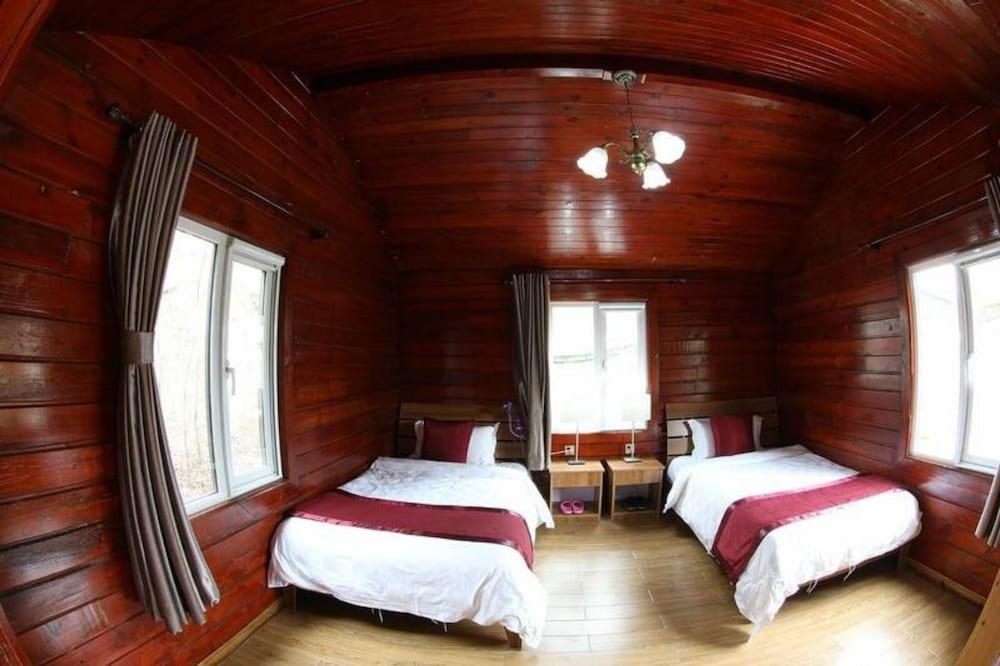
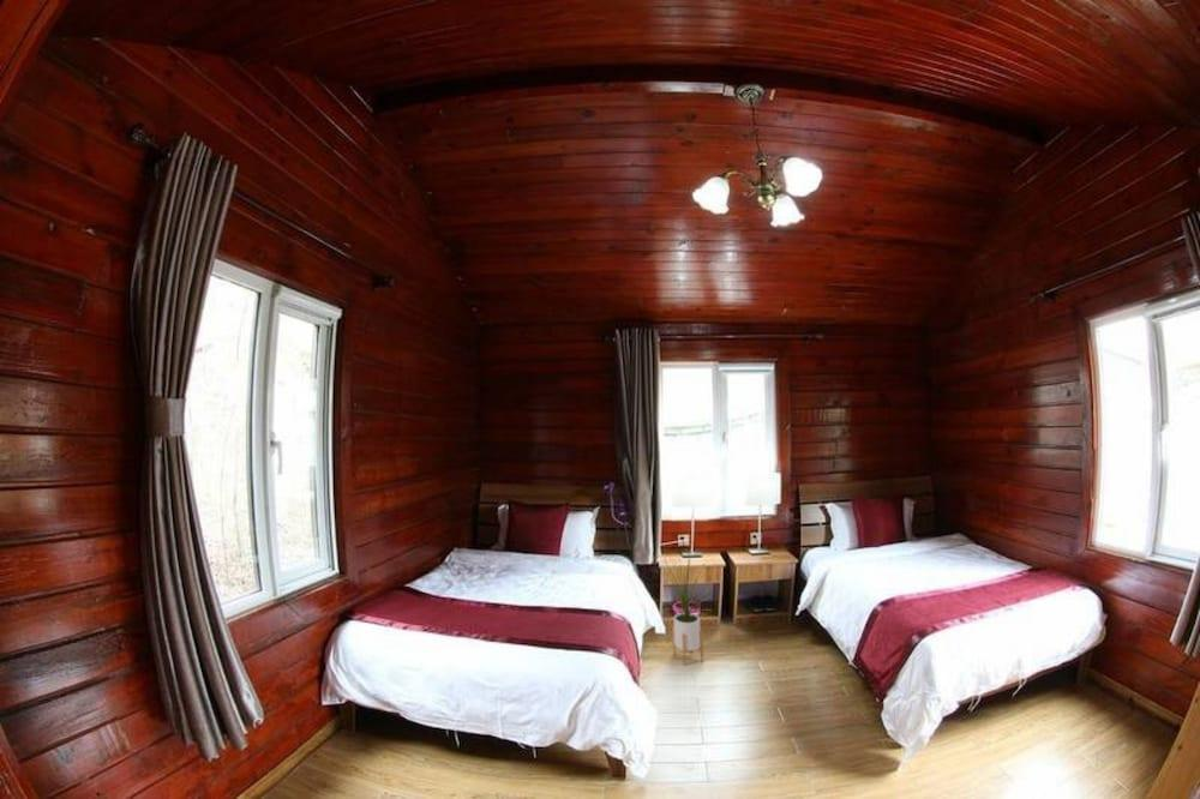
+ house plant [660,552,713,666]
